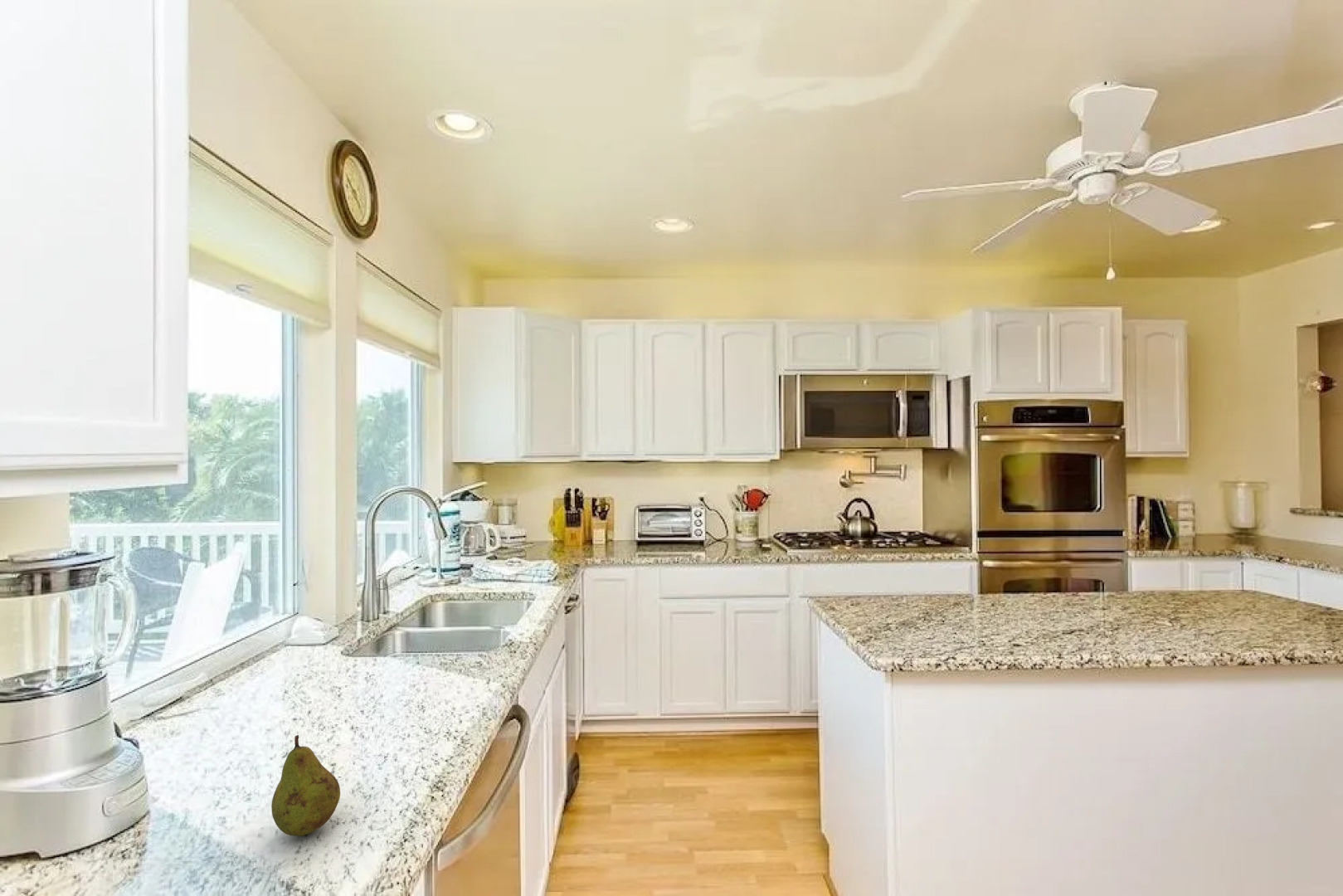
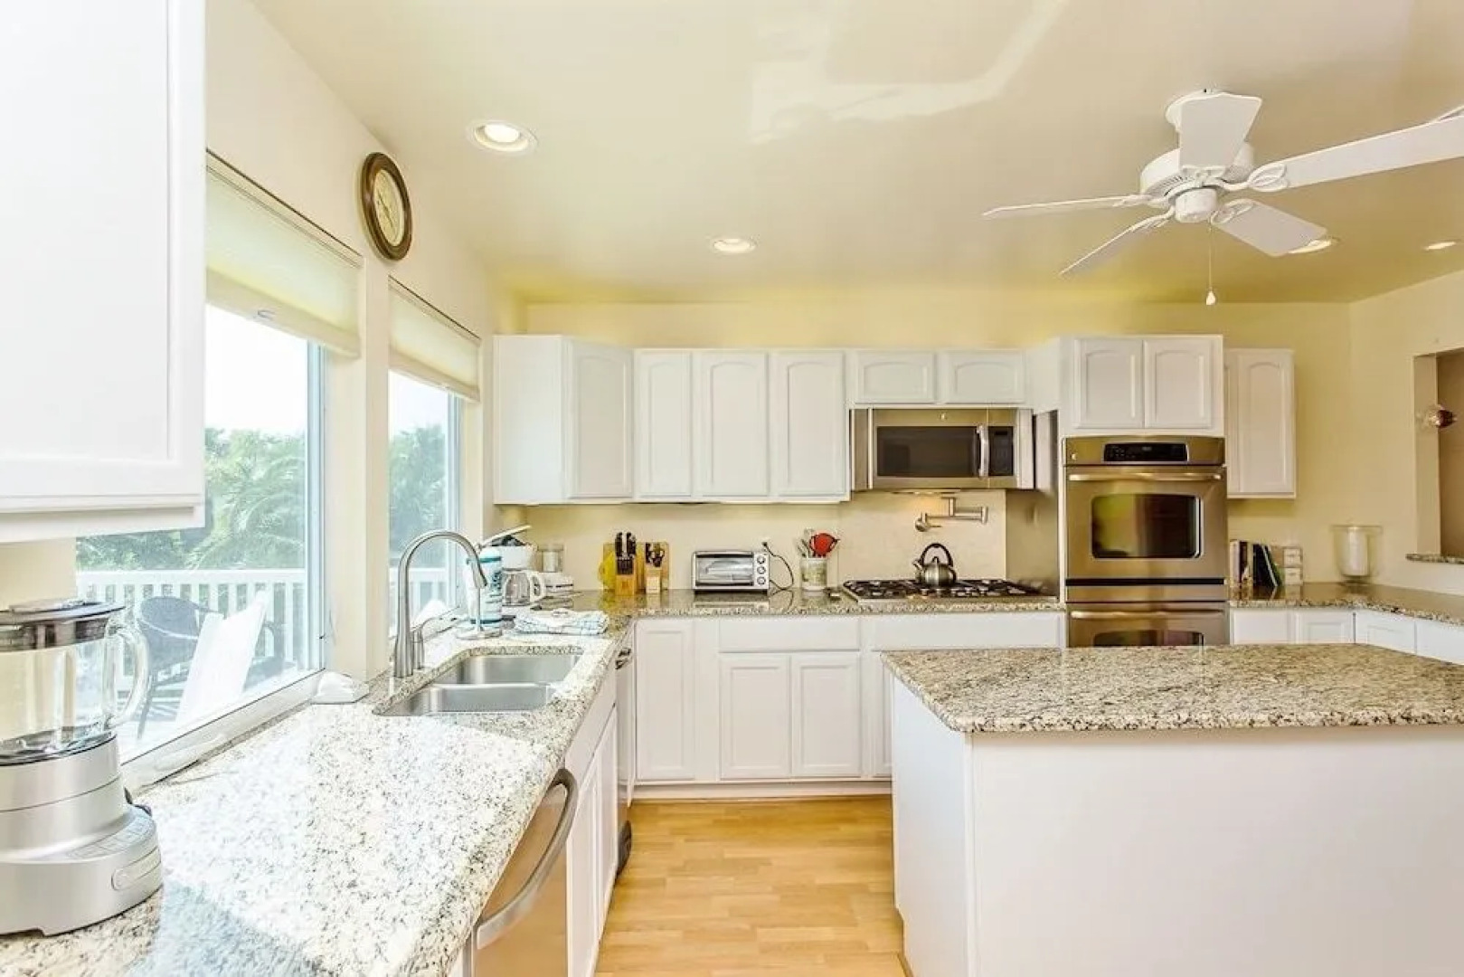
- fruit [270,734,341,837]
